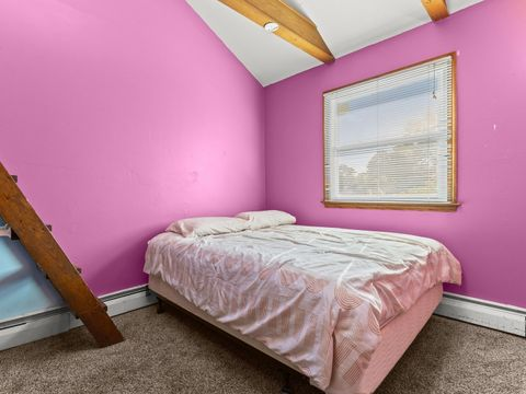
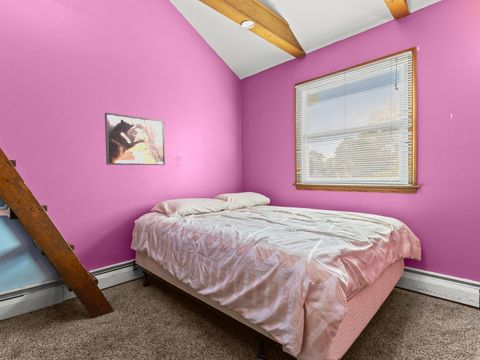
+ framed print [104,112,166,166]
